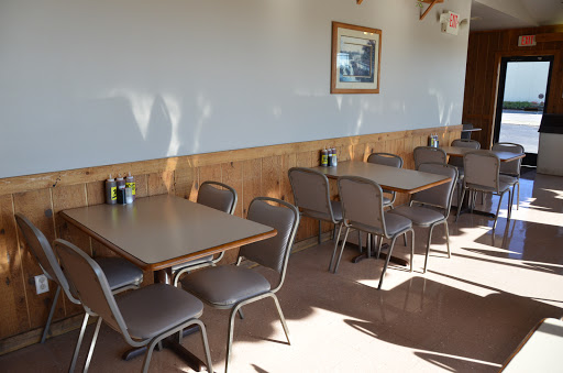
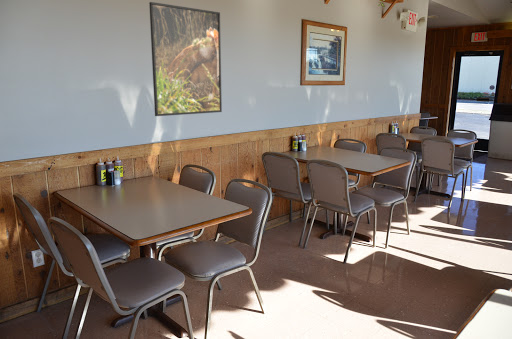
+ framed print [148,1,223,117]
